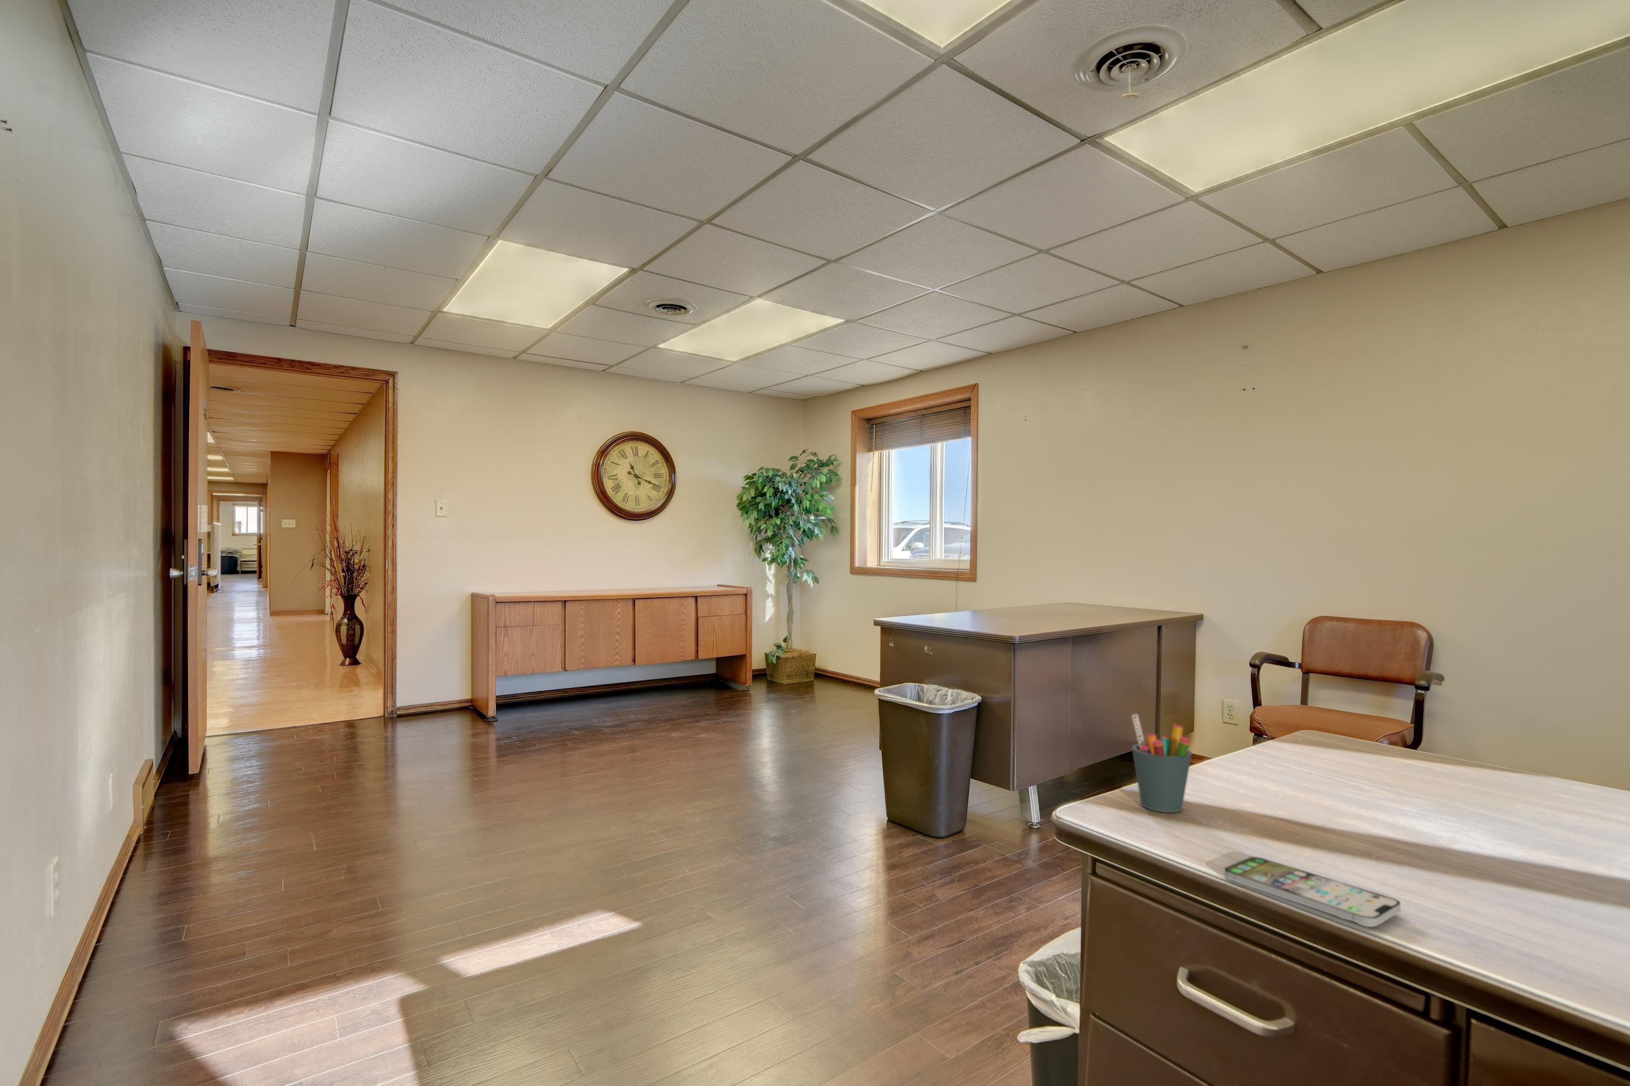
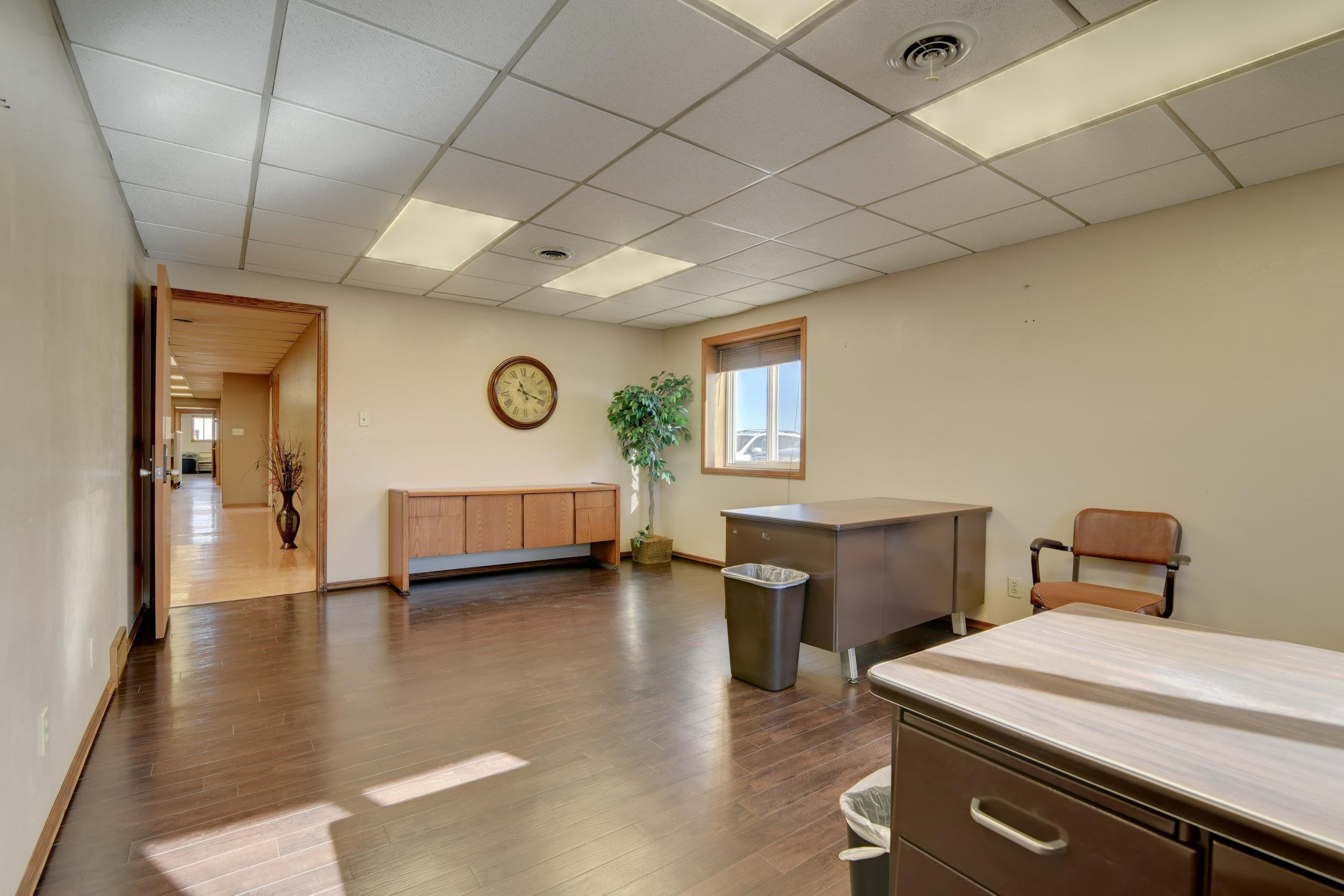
- pen holder [1130,714,1192,813]
- smartphone [1224,856,1401,927]
